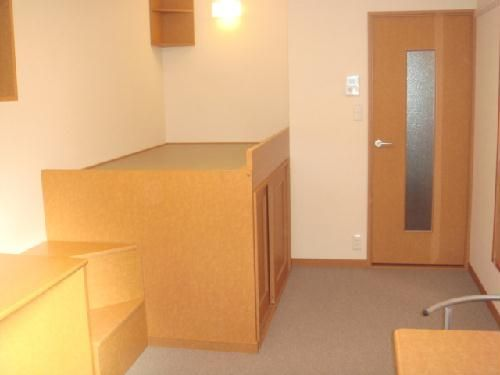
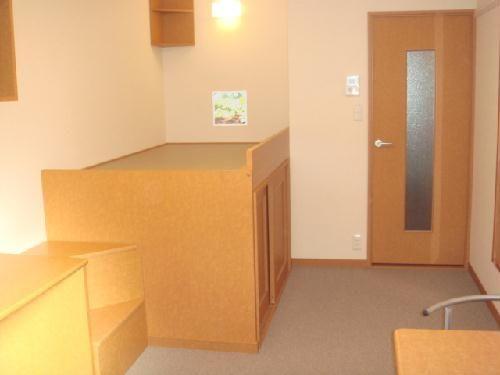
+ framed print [211,90,248,127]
